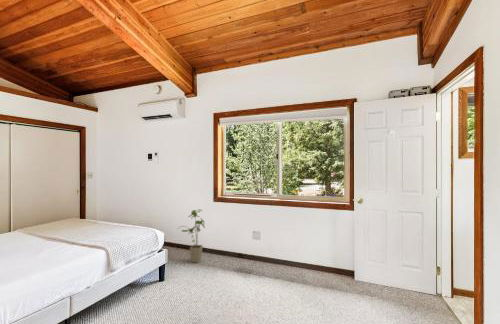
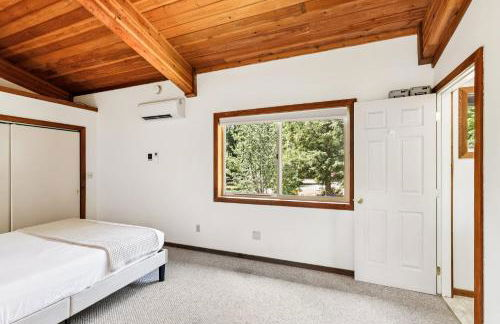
- house plant [178,208,206,264]
